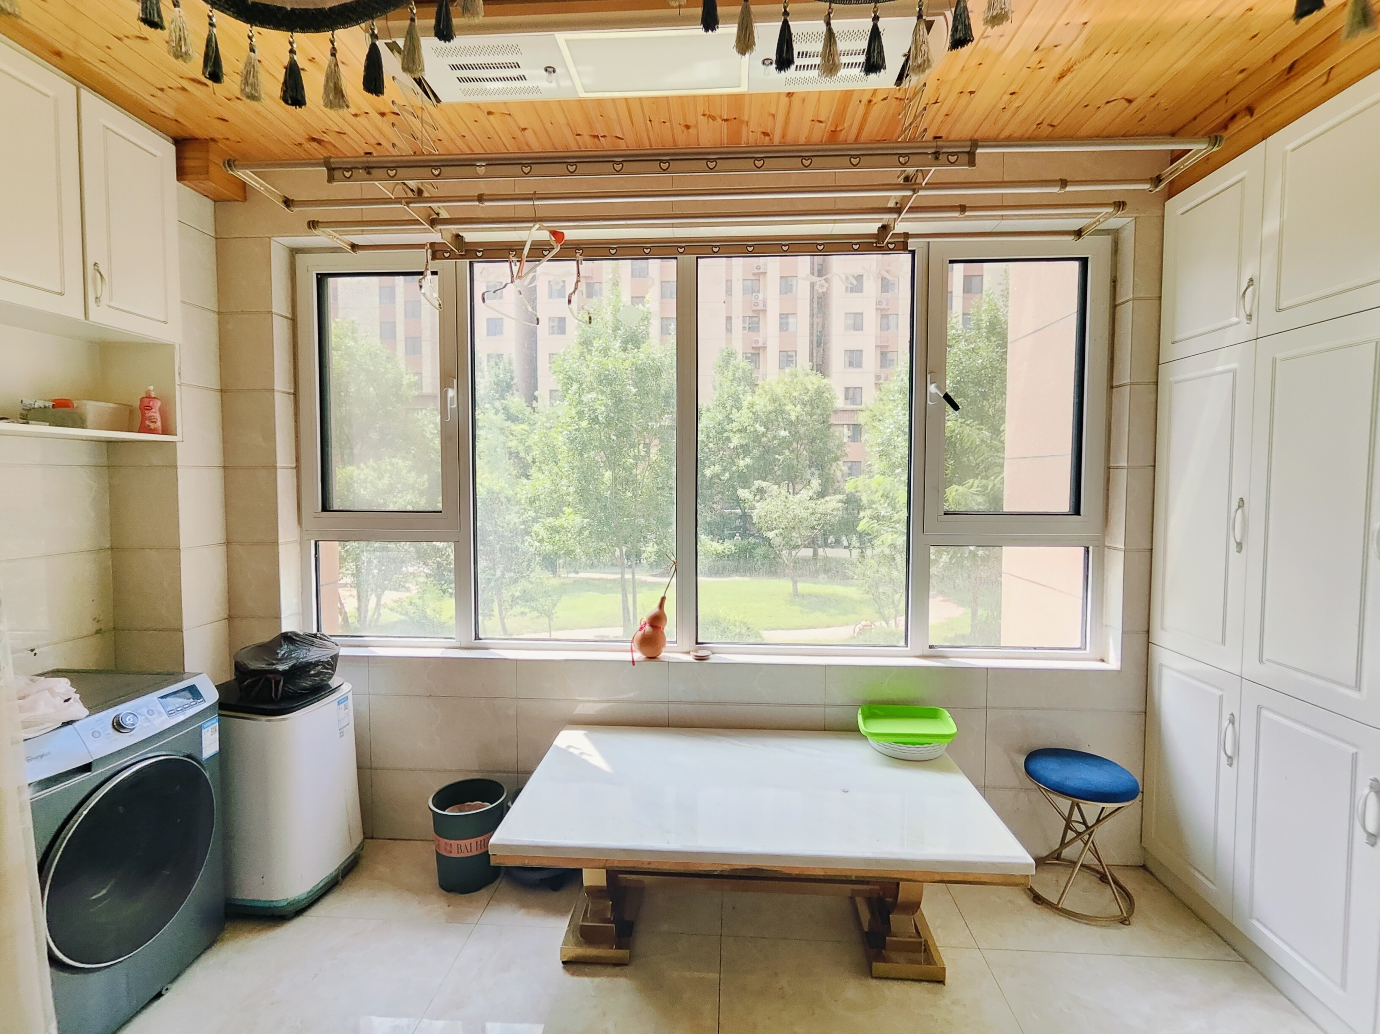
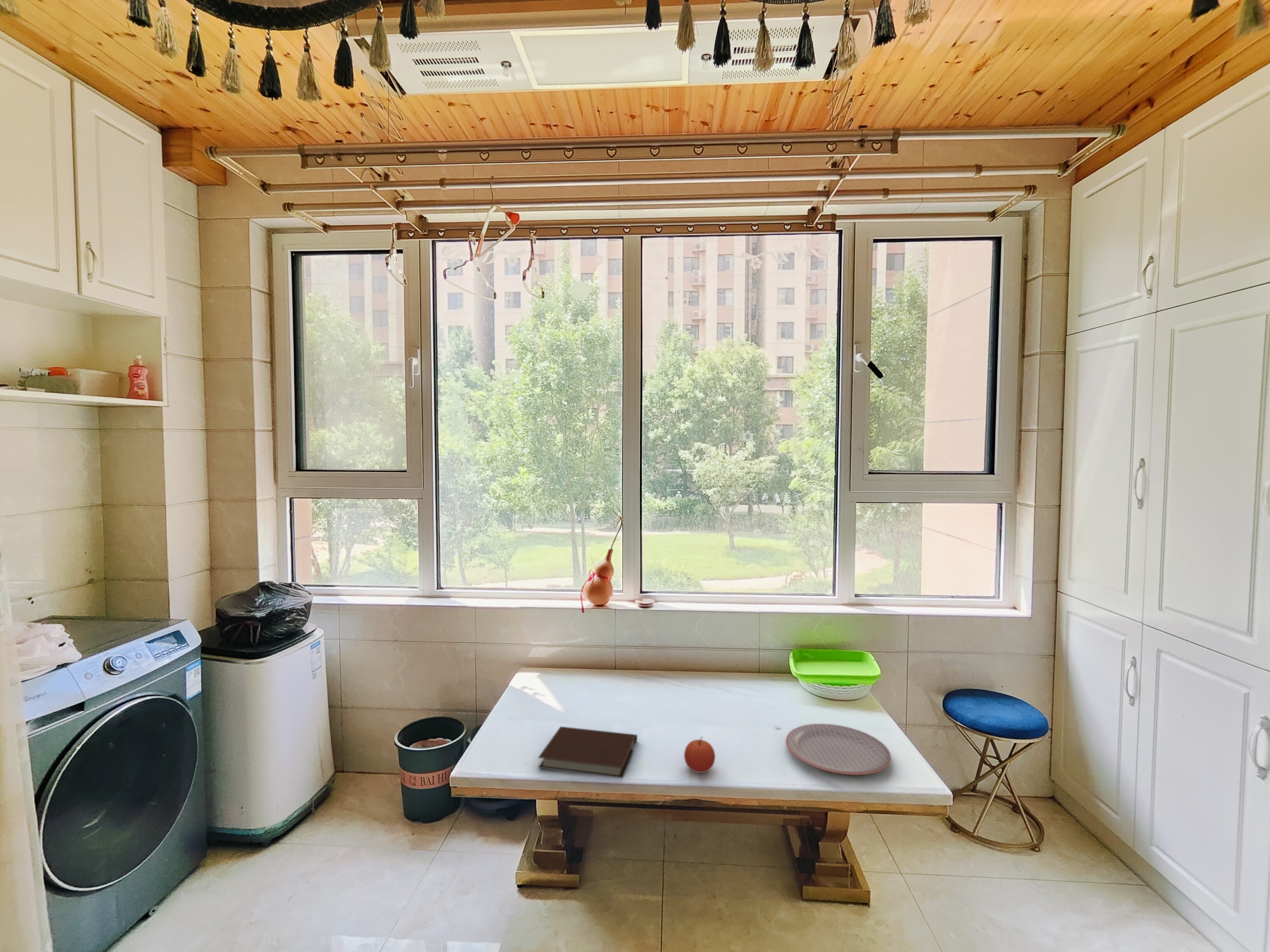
+ notebook [538,726,638,779]
+ apple [684,736,716,773]
+ plate [785,723,891,775]
